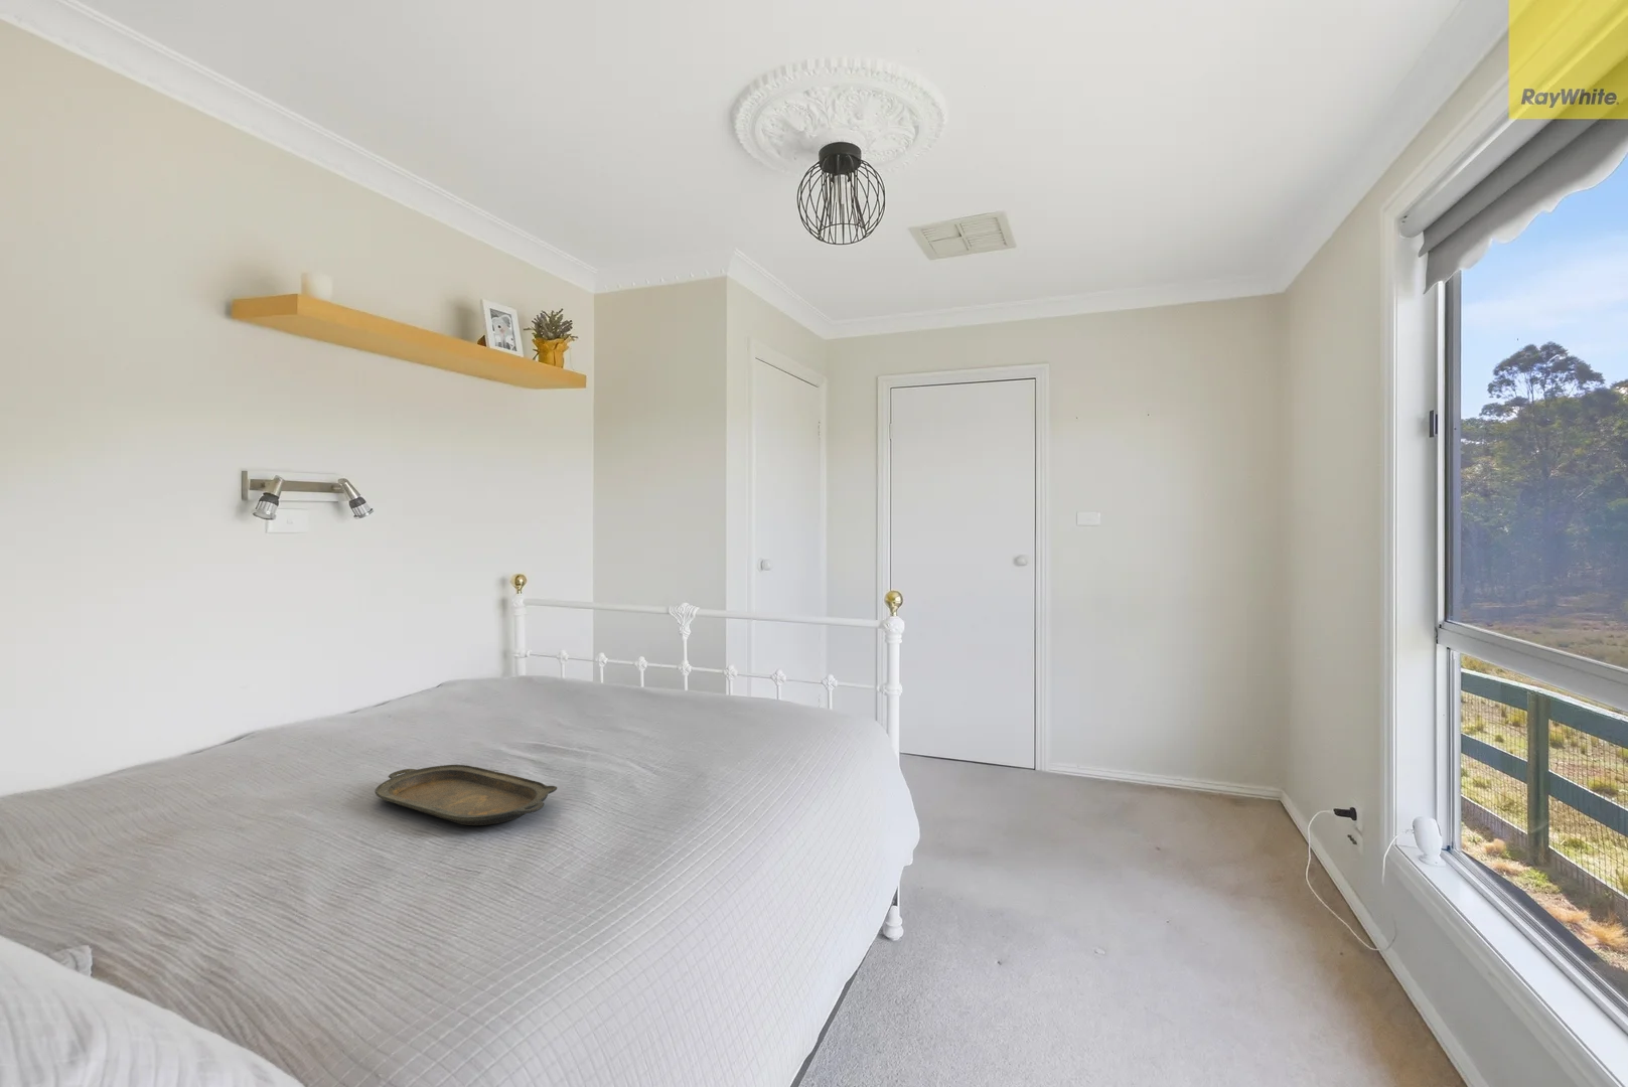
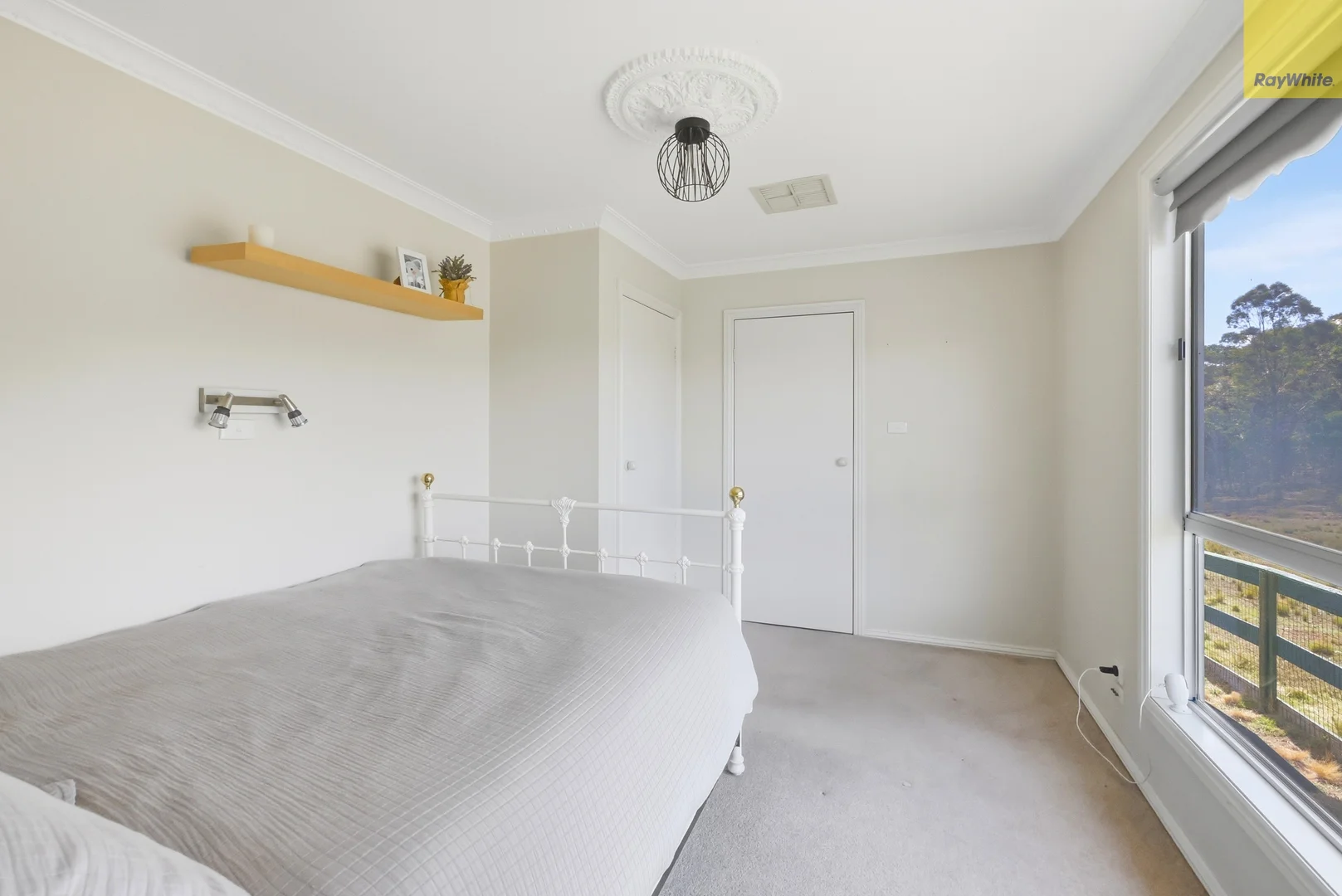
- serving tray [374,764,558,826]
